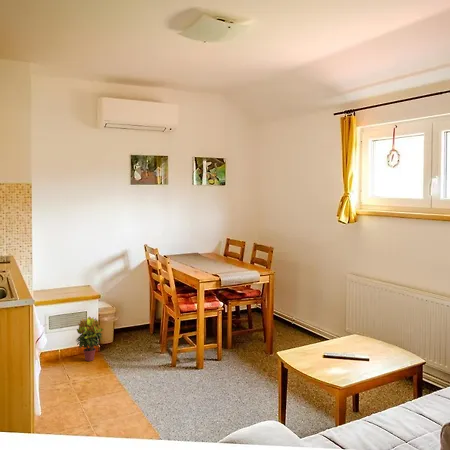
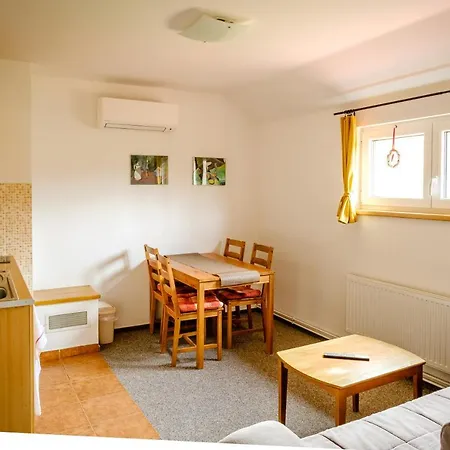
- potted plant [75,316,105,362]
